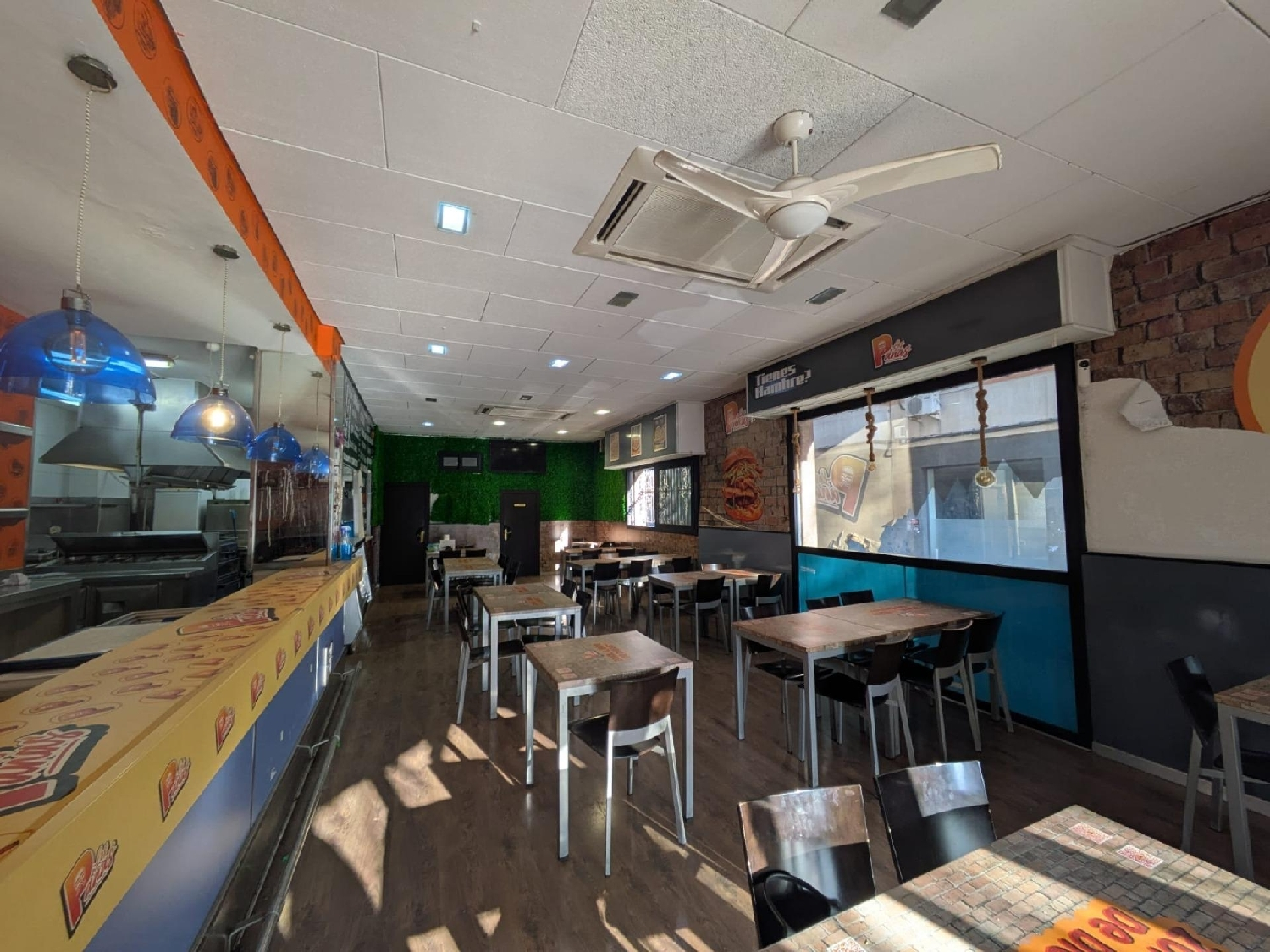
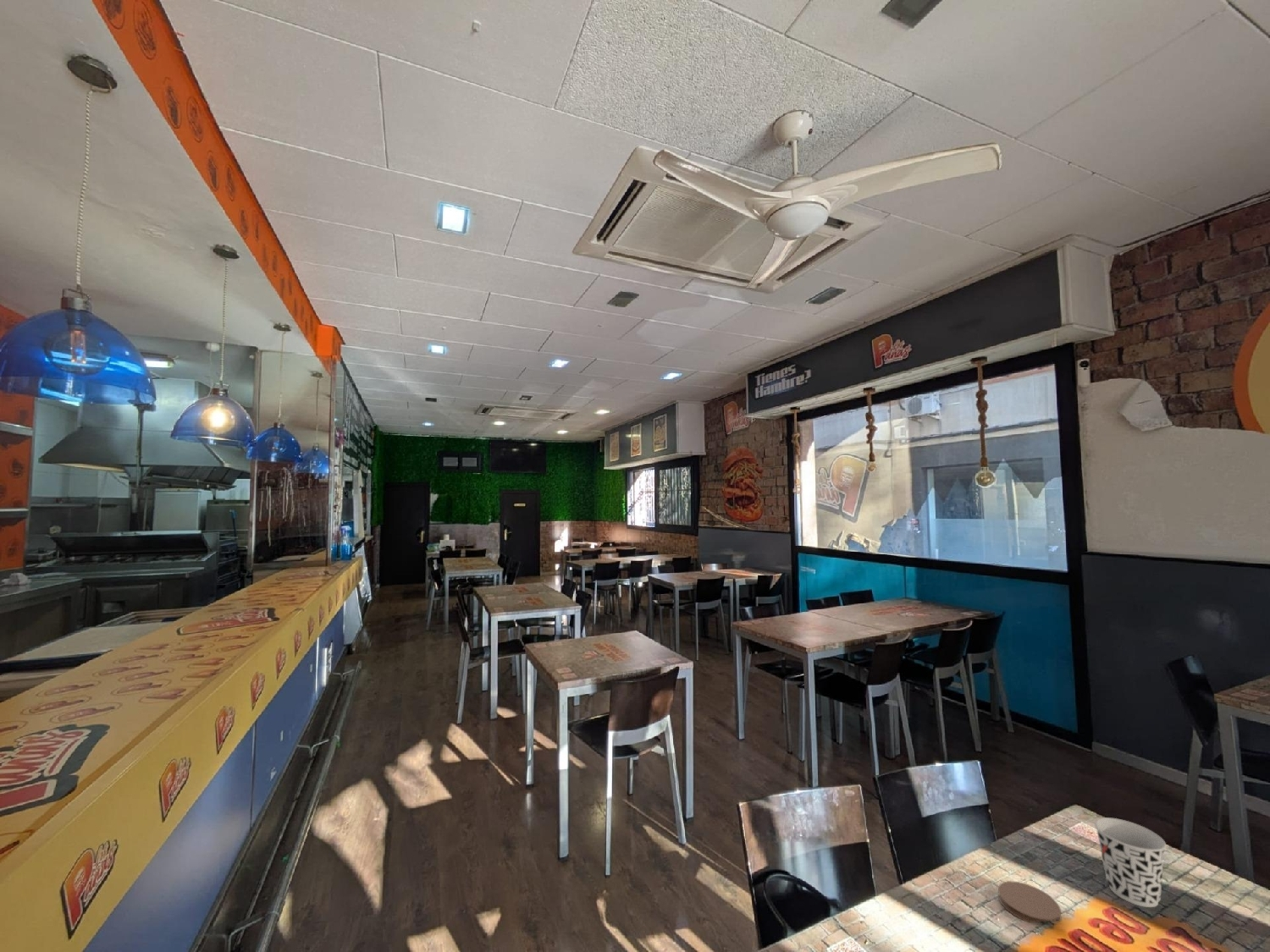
+ coaster [997,880,1063,923]
+ cup [1094,817,1167,908]
